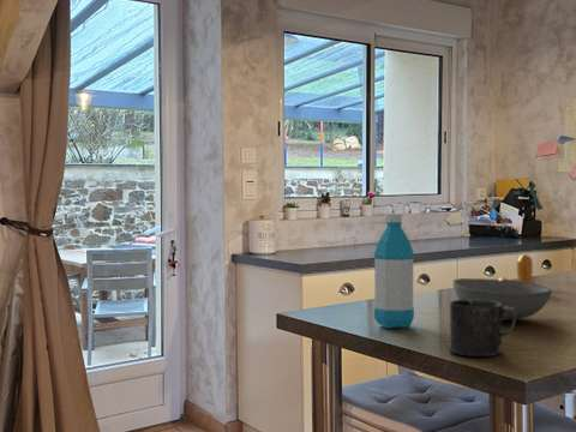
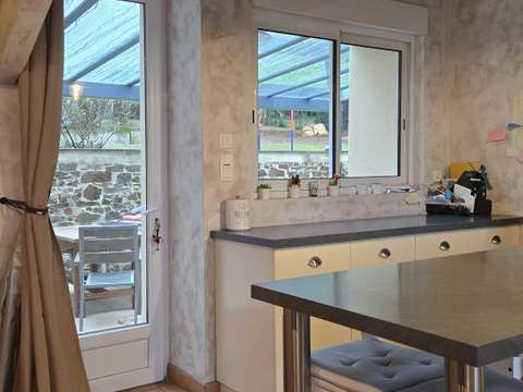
- water bottle [373,212,415,330]
- mug [448,299,517,358]
- bowl [452,277,553,322]
- pepper shaker [498,253,534,283]
